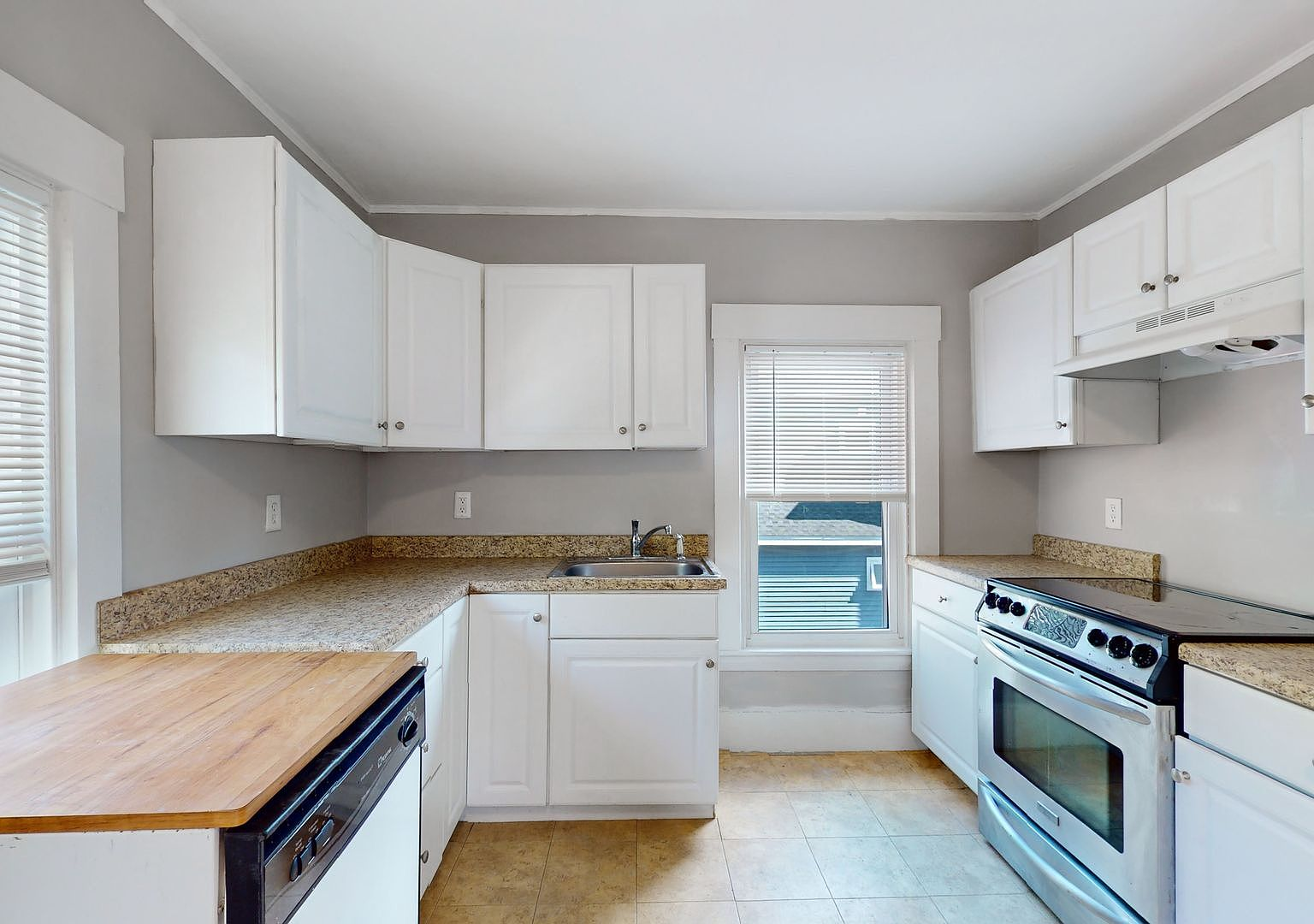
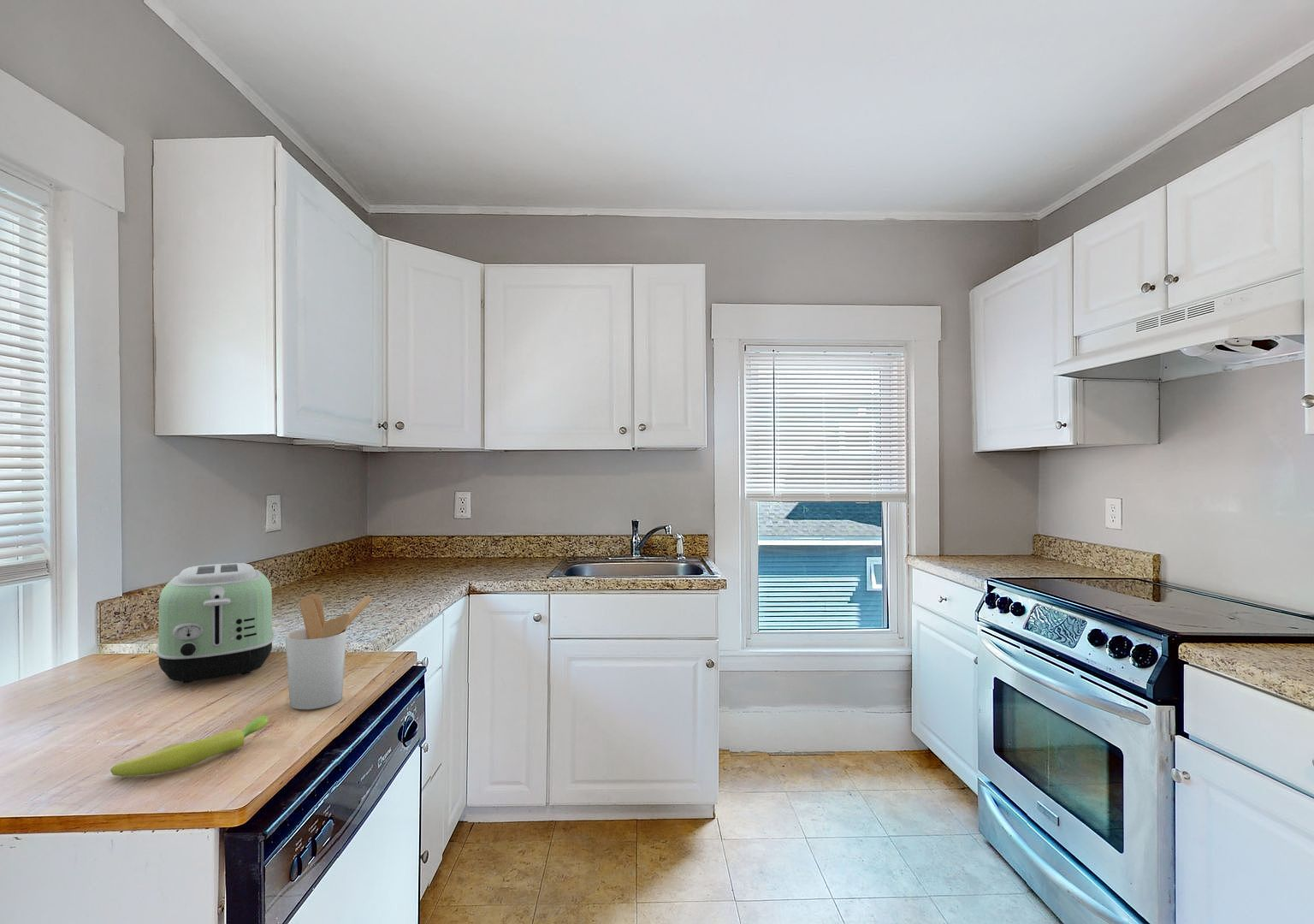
+ banana [109,714,269,777]
+ toaster [156,562,275,684]
+ utensil holder [284,593,373,710]
